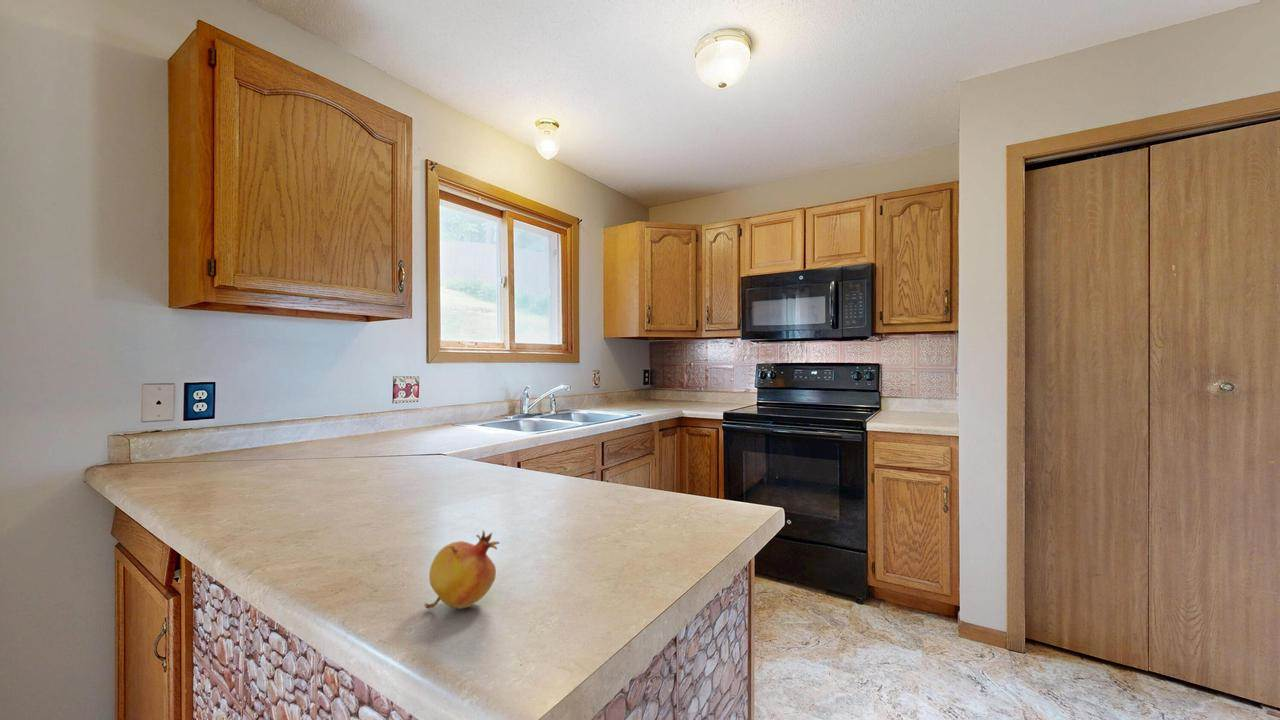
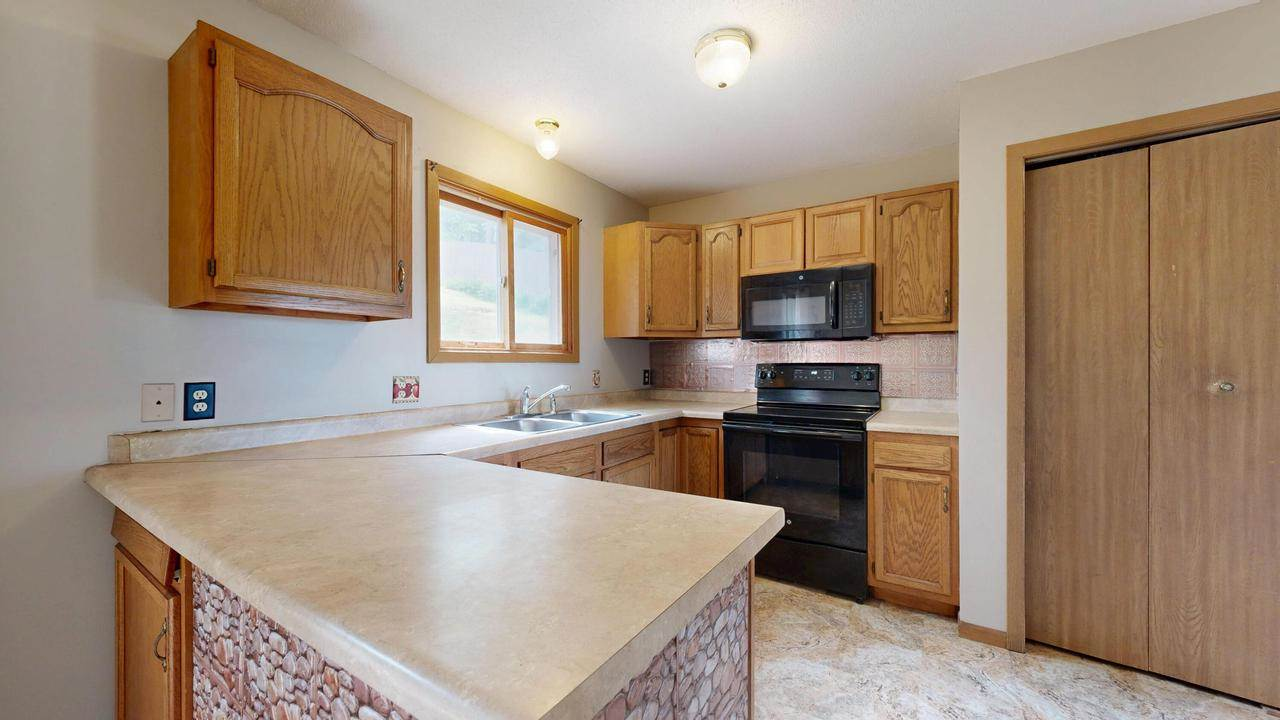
- fruit [424,529,501,609]
